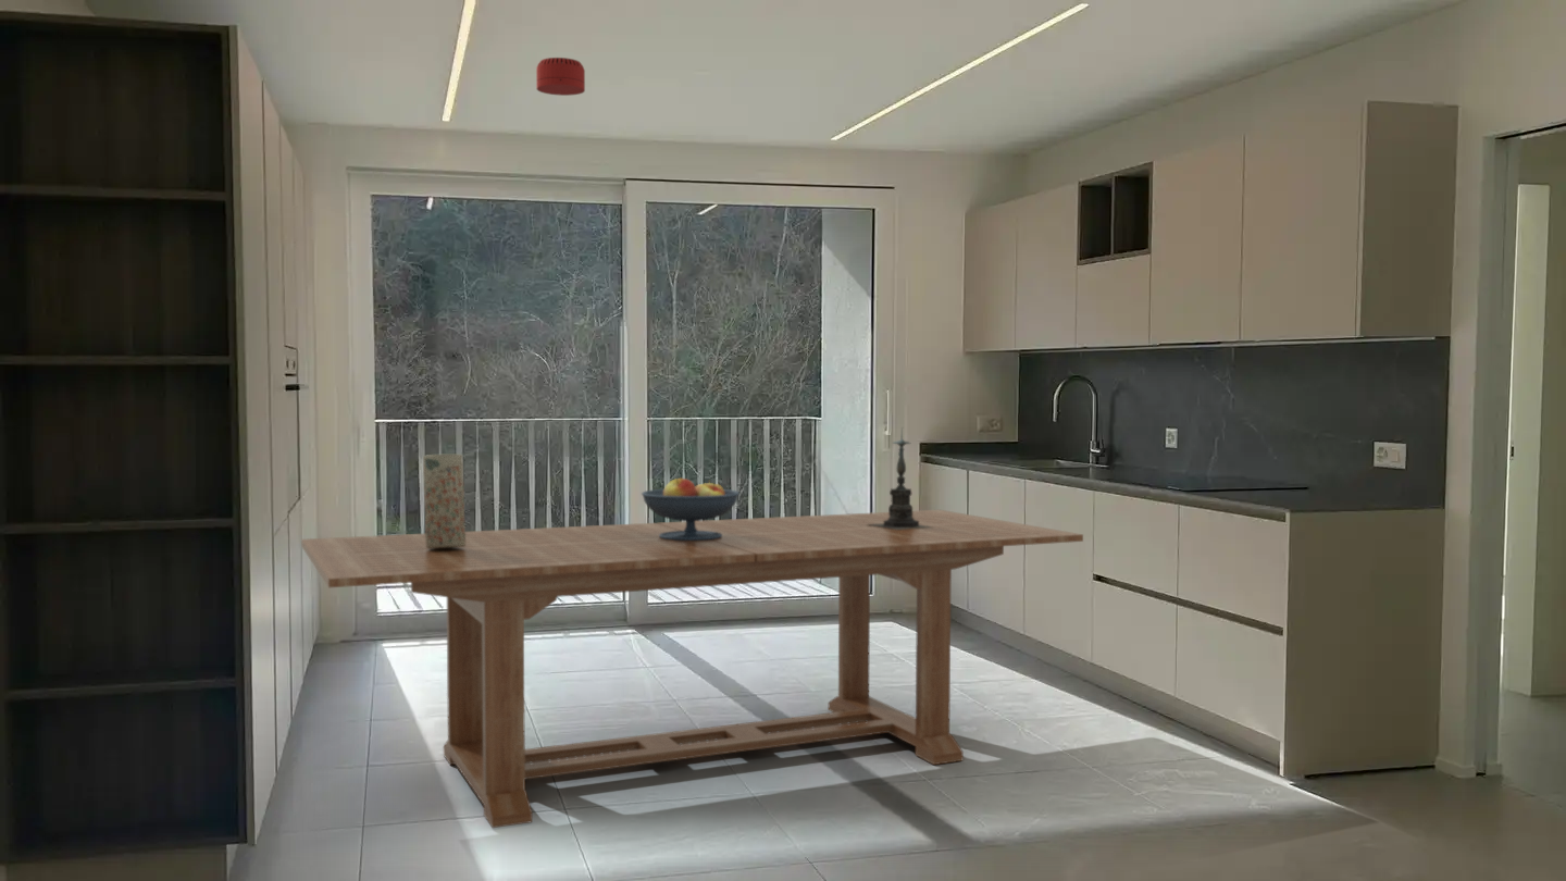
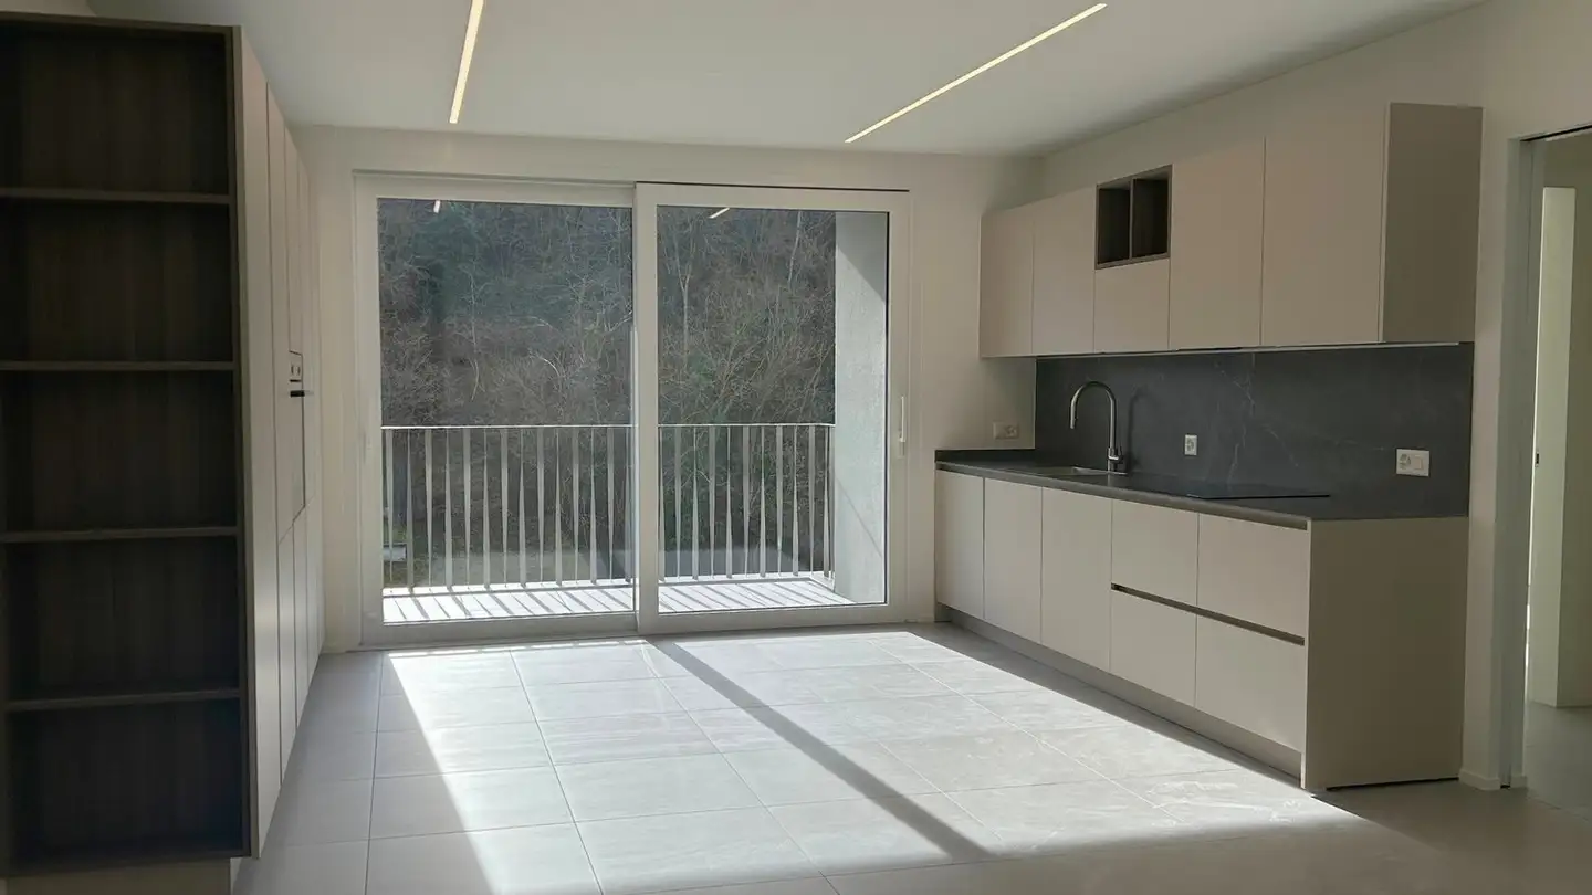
- candle holder [867,426,933,530]
- vase [422,454,467,548]
- smoke detector [535,57,586,97]
- dining table [300,509,1084,829]
- fruit bowl [641,477,741,541]
